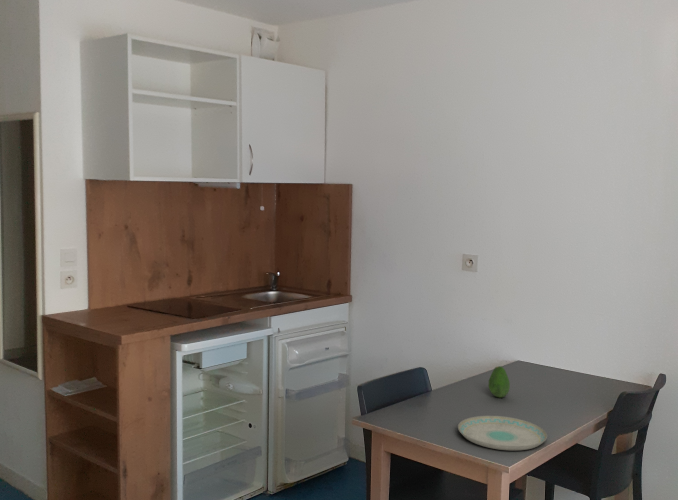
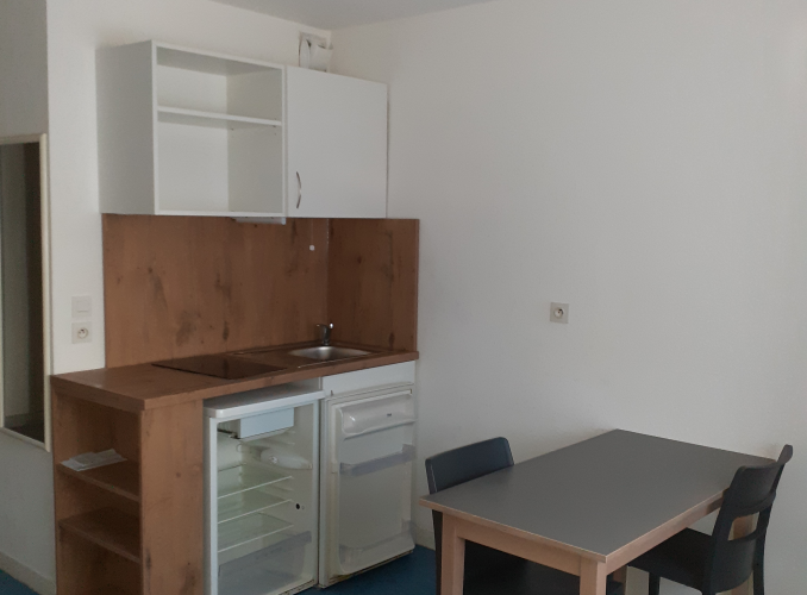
- fruit [488,365,511,399]
- plate [457,415,548,451]
